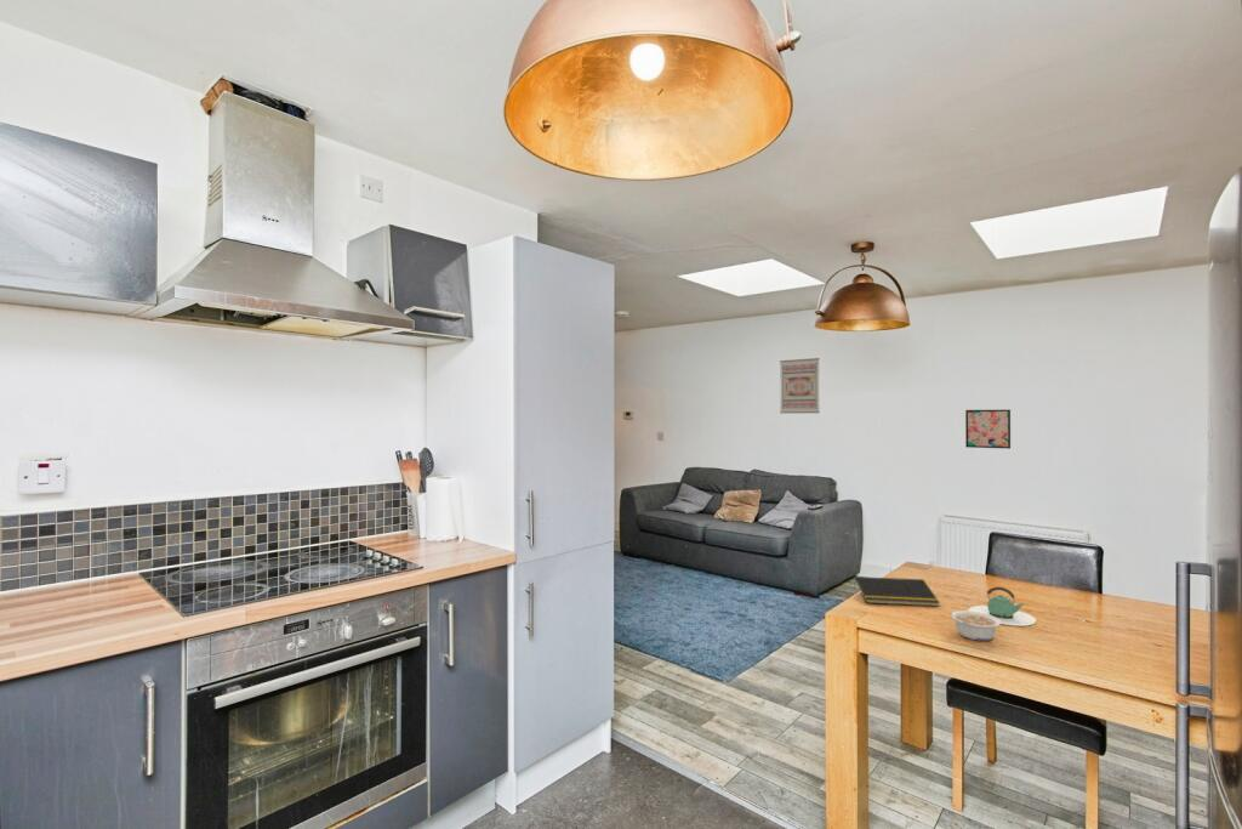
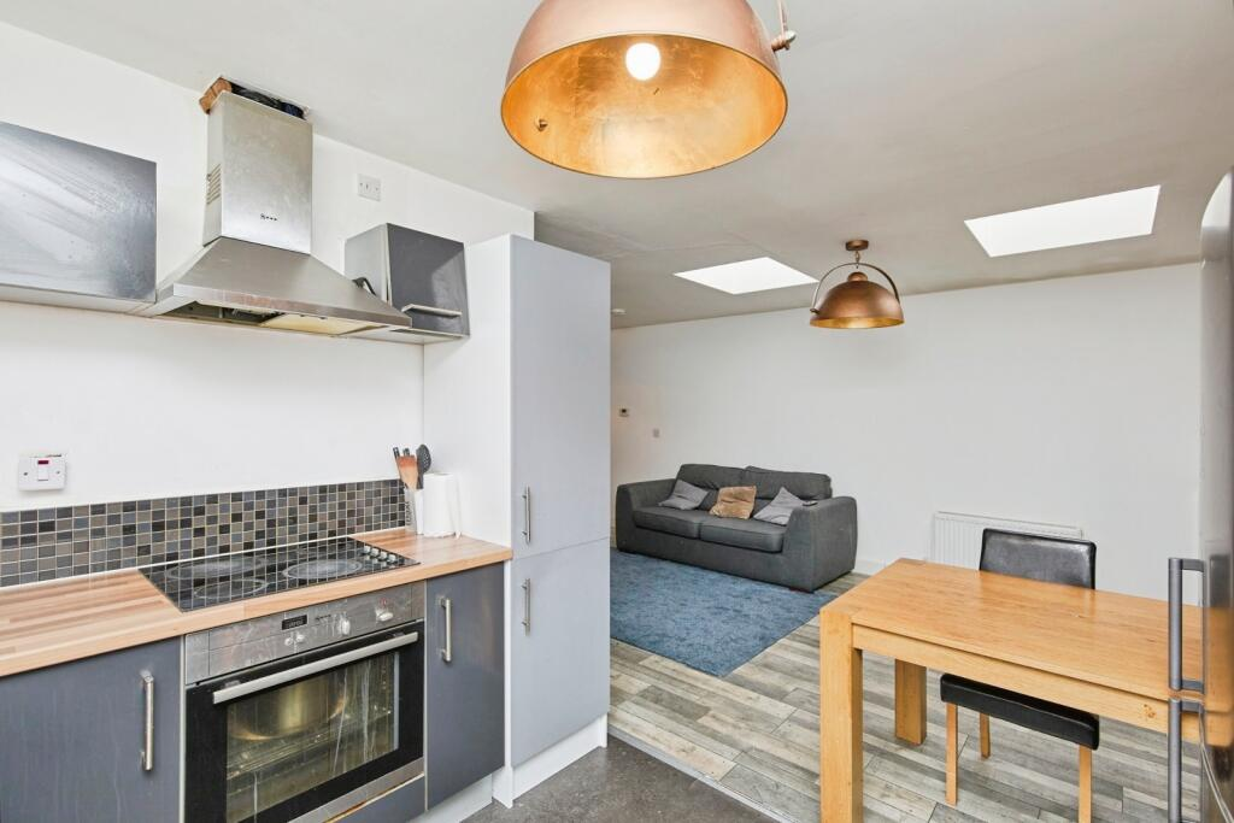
- wall art [779,357,821,414]
- notepad [853,575,941,607]
- teapot [967,586,1037,628]
- wall art [964,409,1012,449]
- legume [950,609,1002,642]
